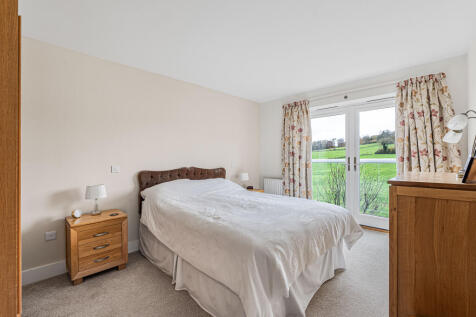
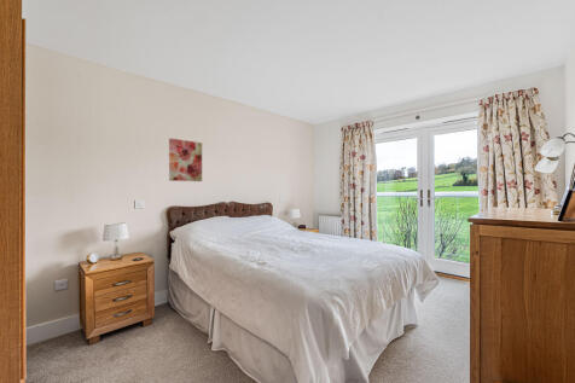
+ wall art [168,138,203,182]
